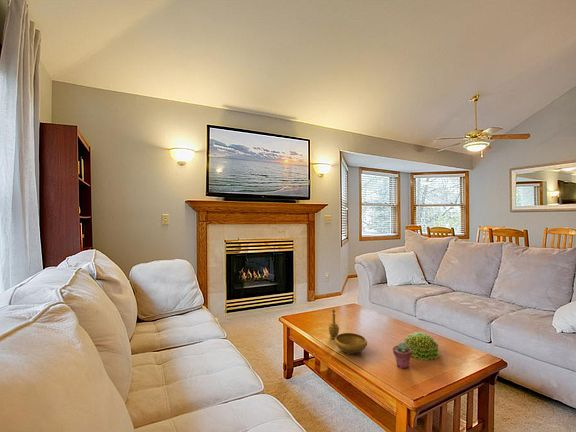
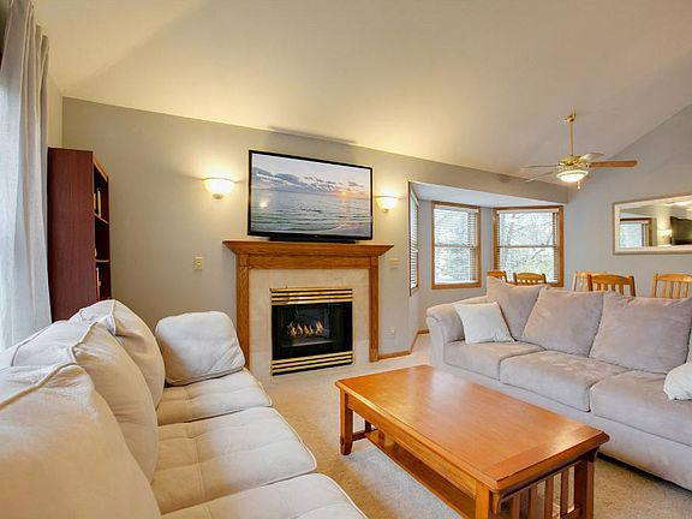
- decorative ball [402,331,441,361]
- potted succulent [392,341,412,369]
- decorative bowl [328,308,368,355]
